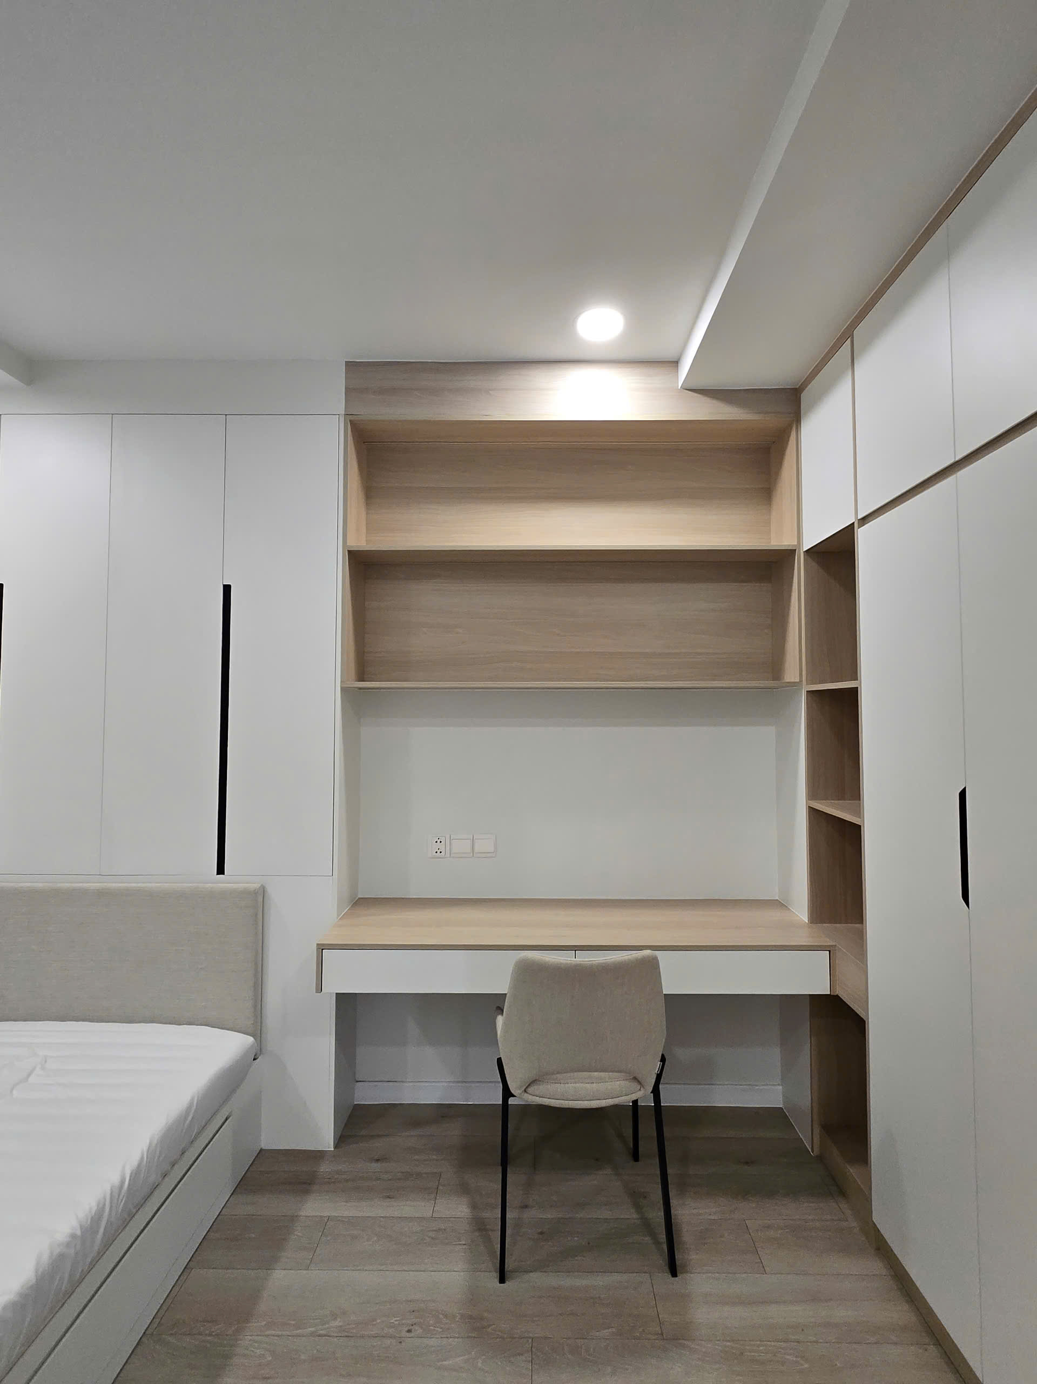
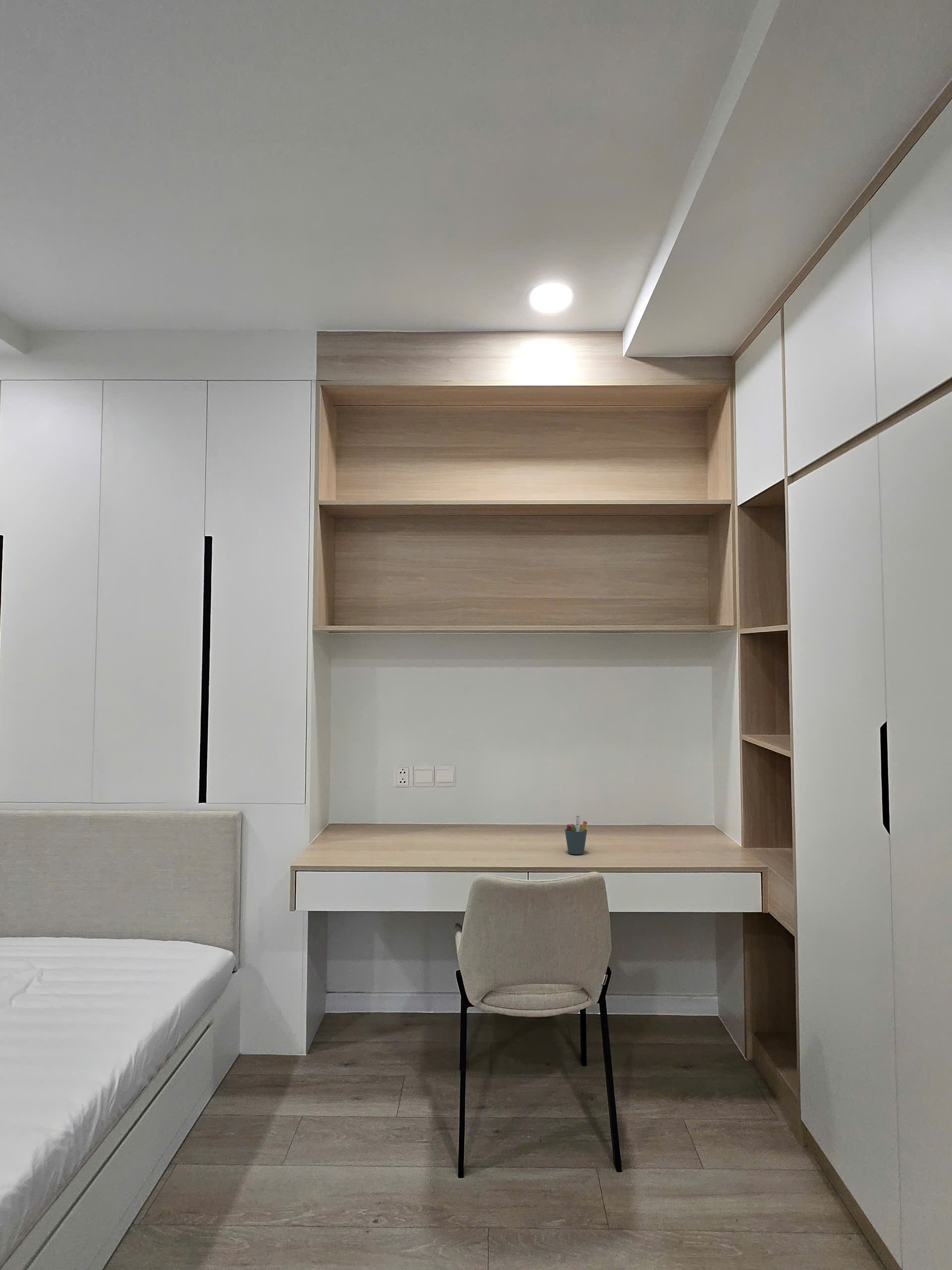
+ pen holder [564,815,588,855]
